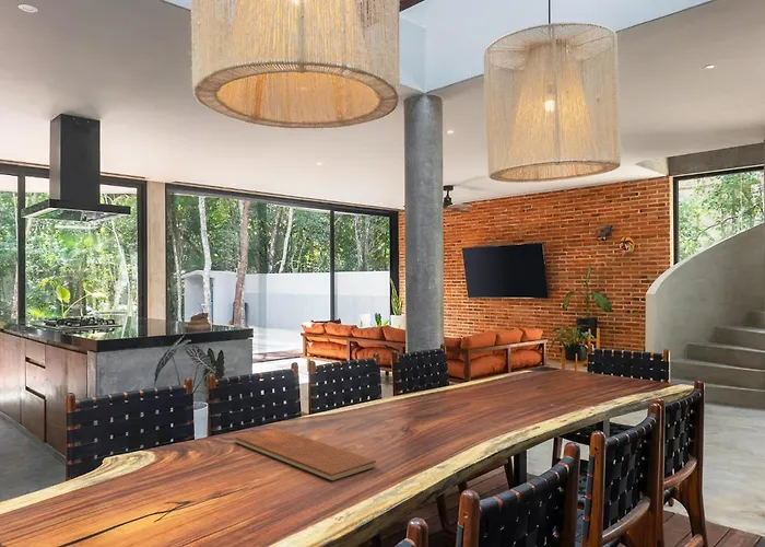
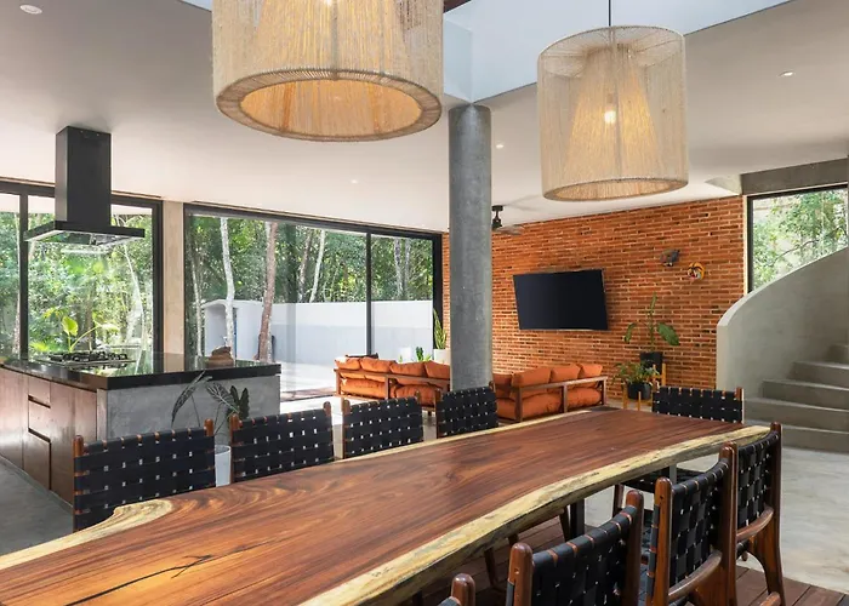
- chopping board [233,427,377,481]
